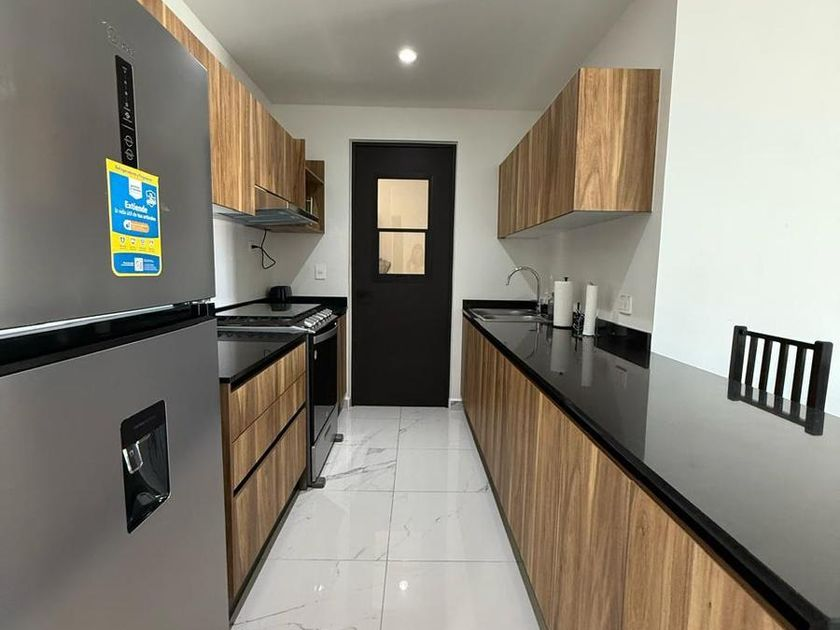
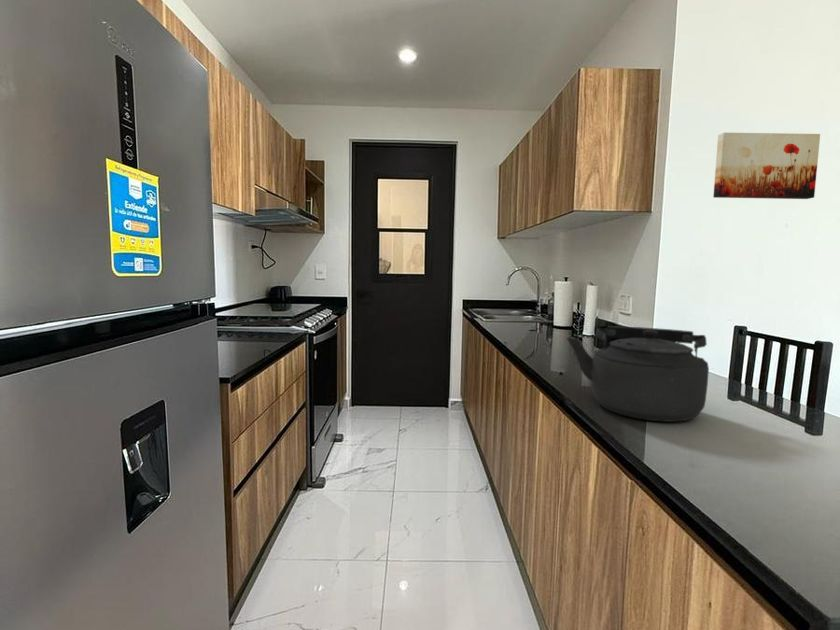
+ kettle [566,325,710,423]
+ wall art [712,132,821,200]
